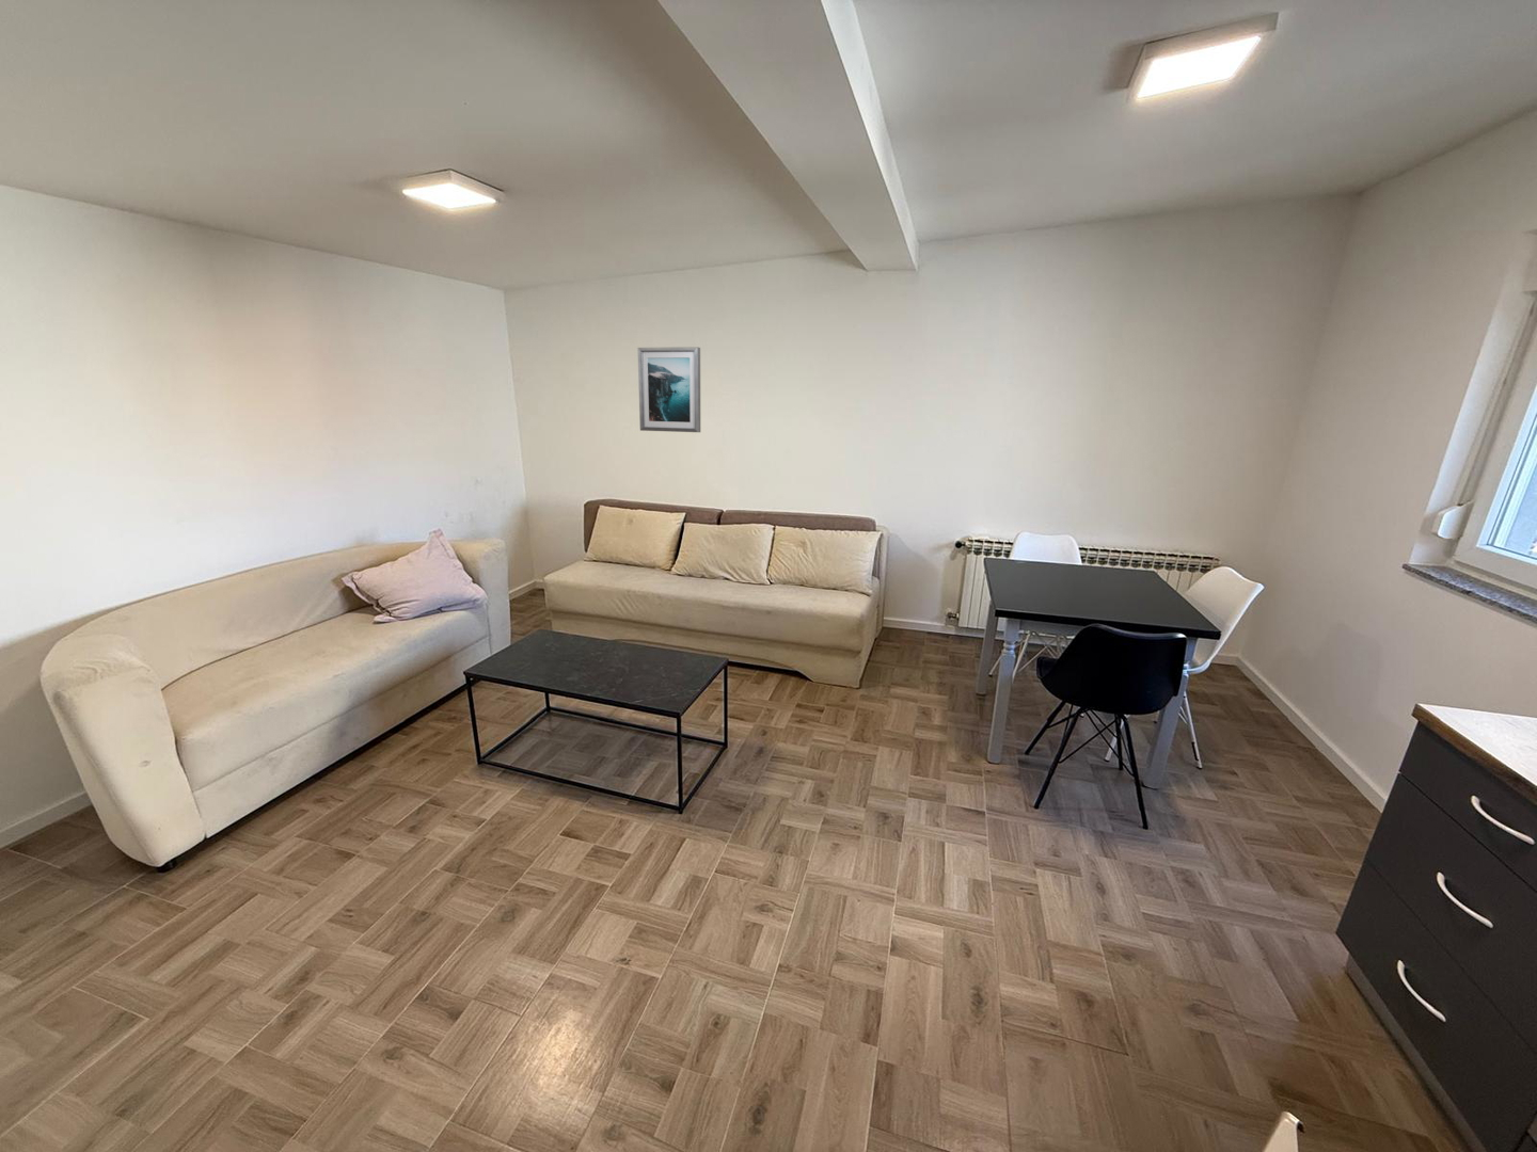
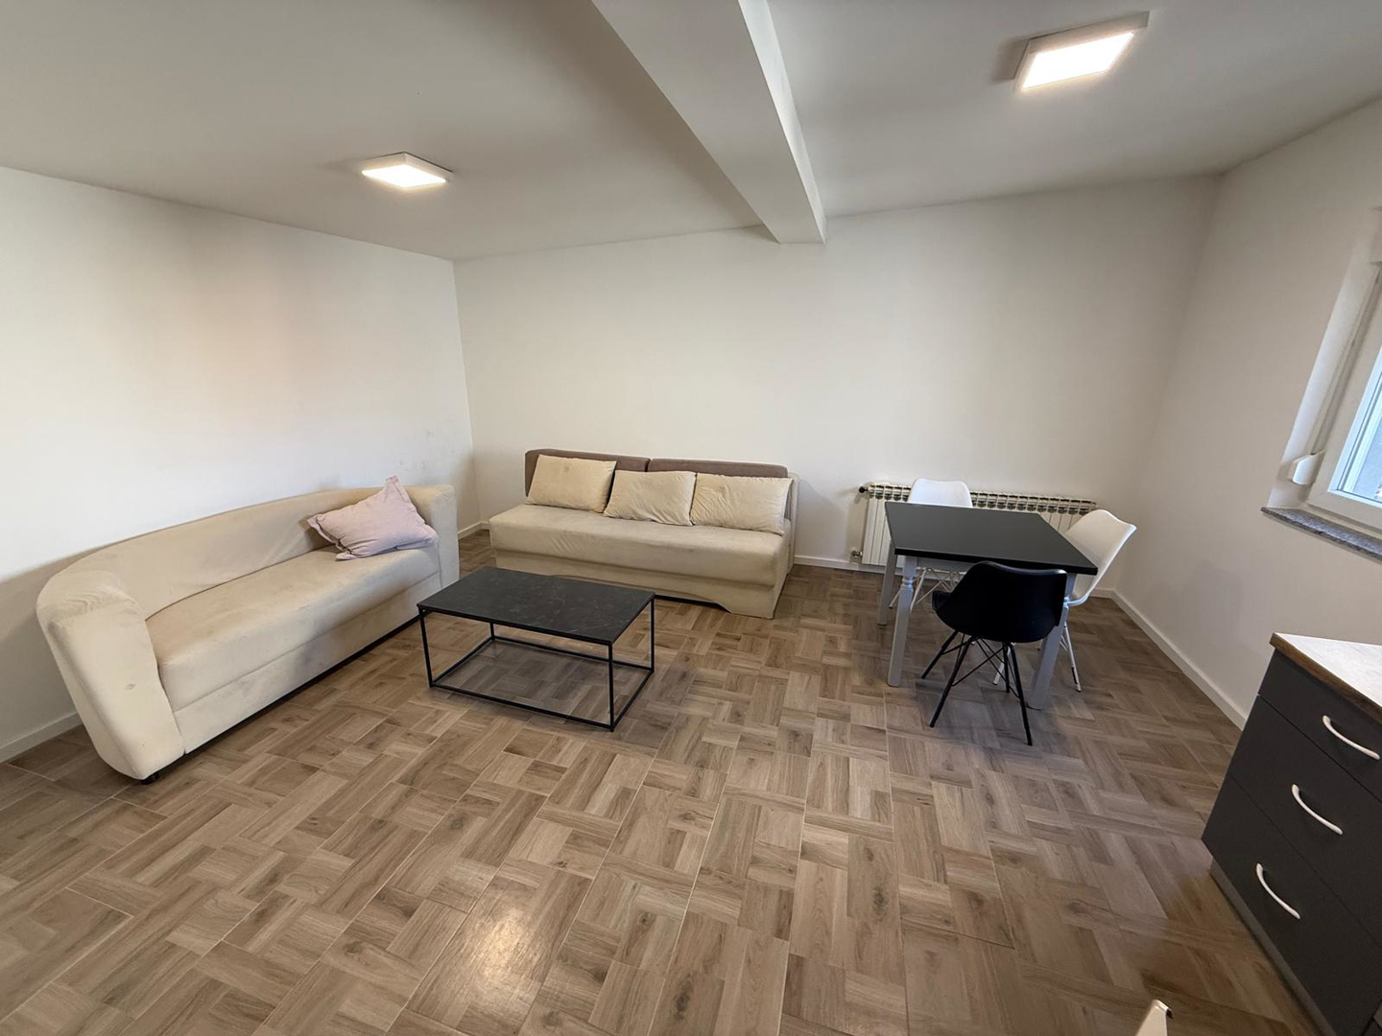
- wall art [637,346,701,433]
